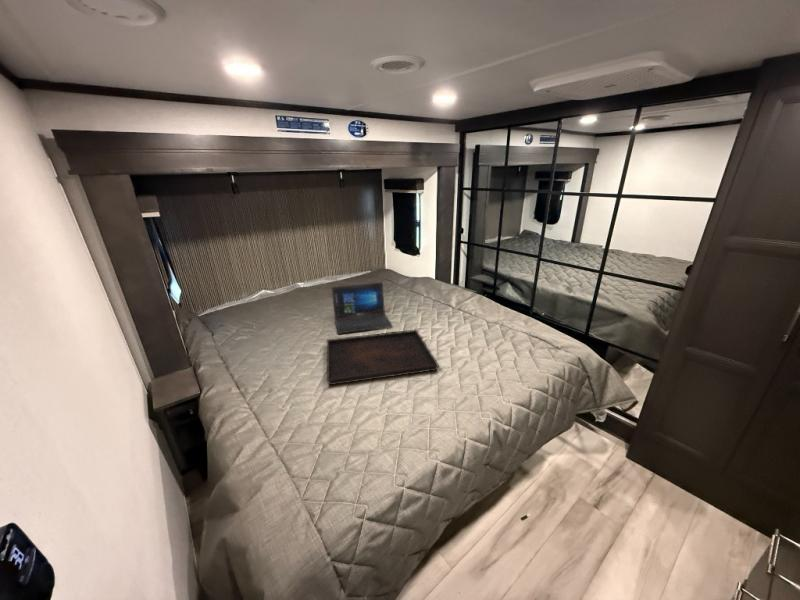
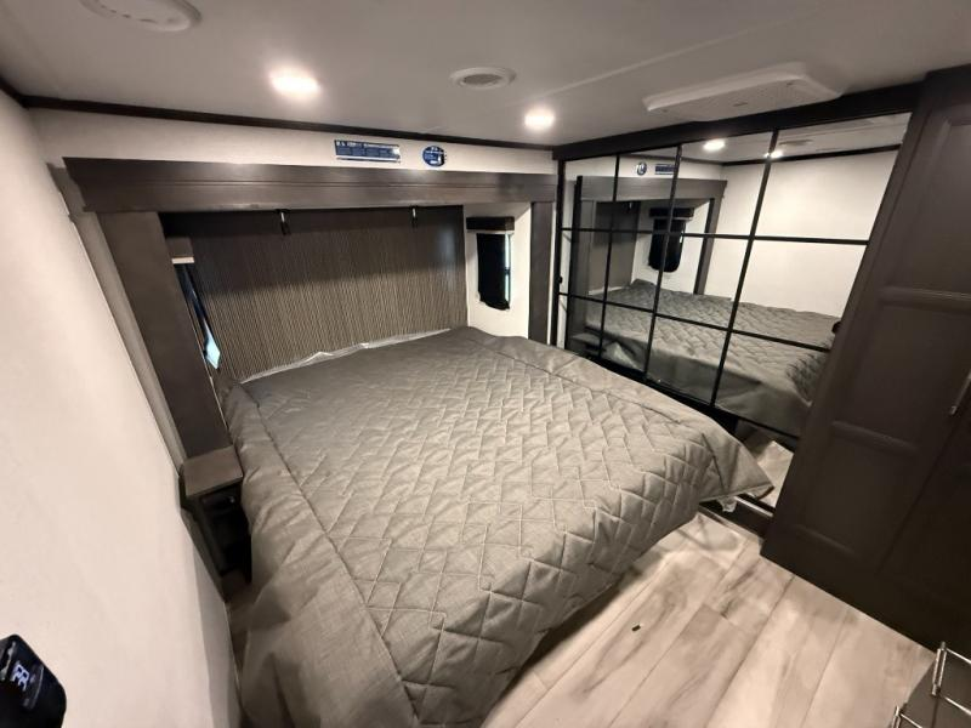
- laptop [331,281,394,335]
- serving tray [326,329,440,386]
